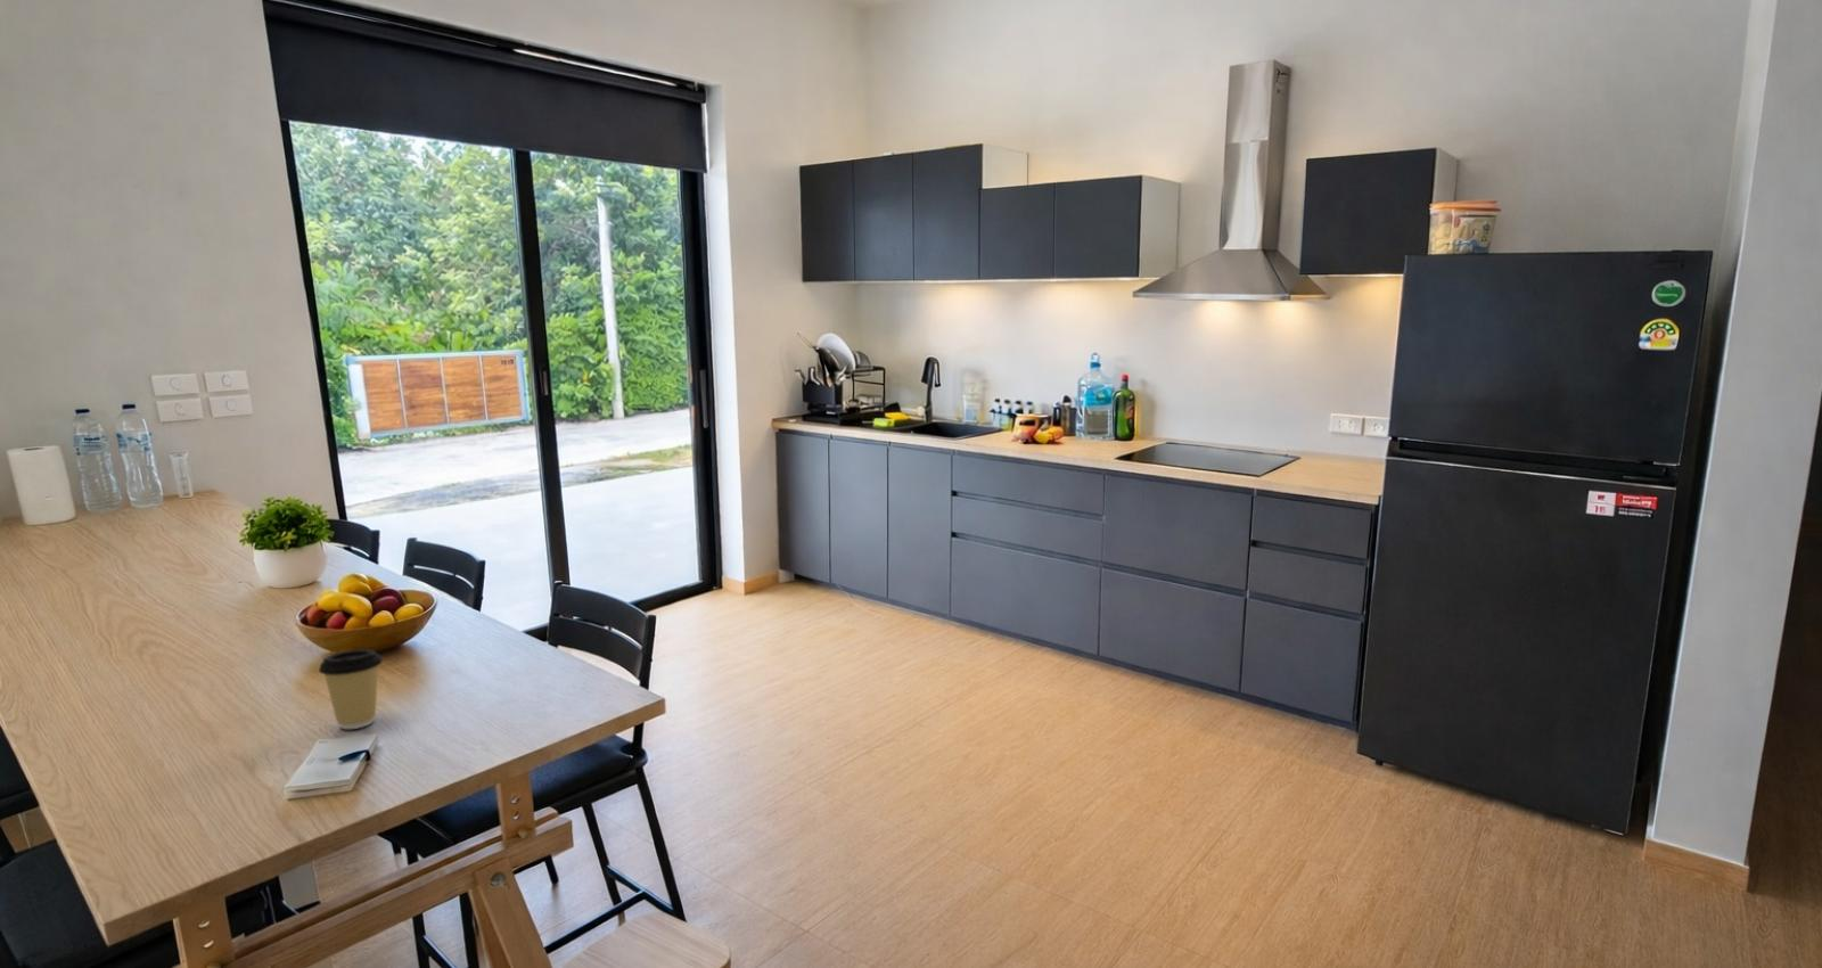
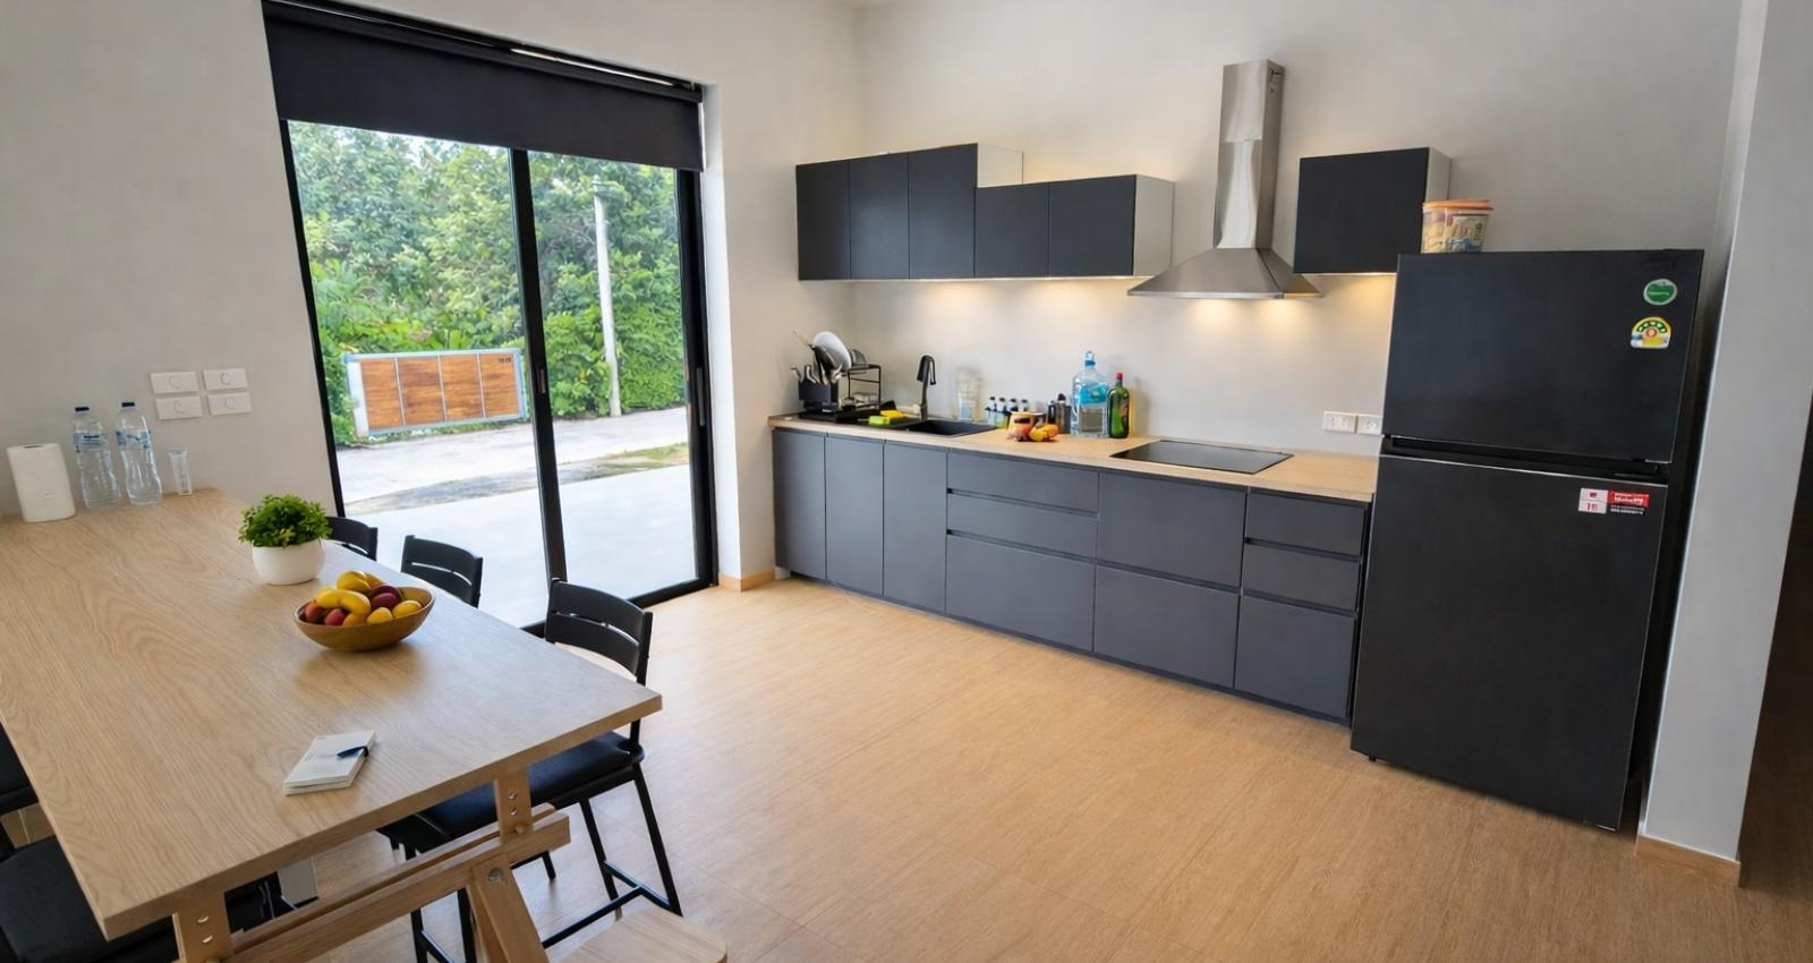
- coffee cup [318,649,383,731]
